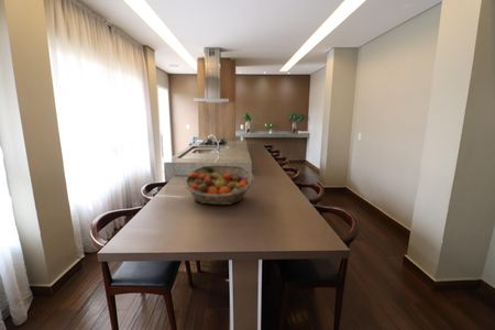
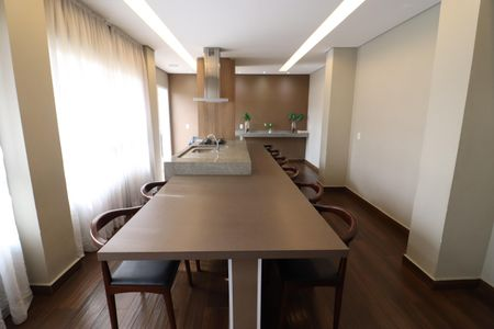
- fruit basket [183,164,255,206]
